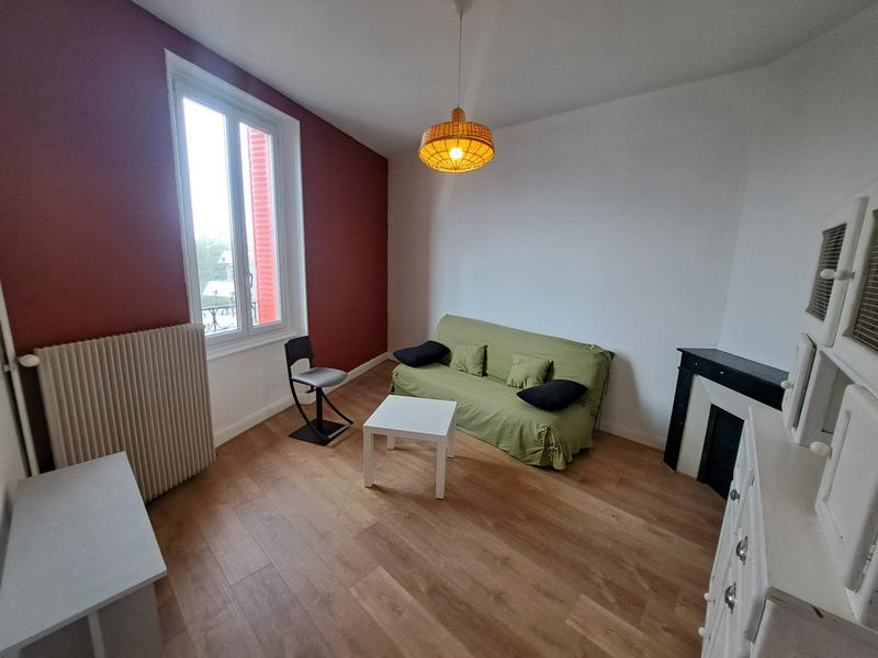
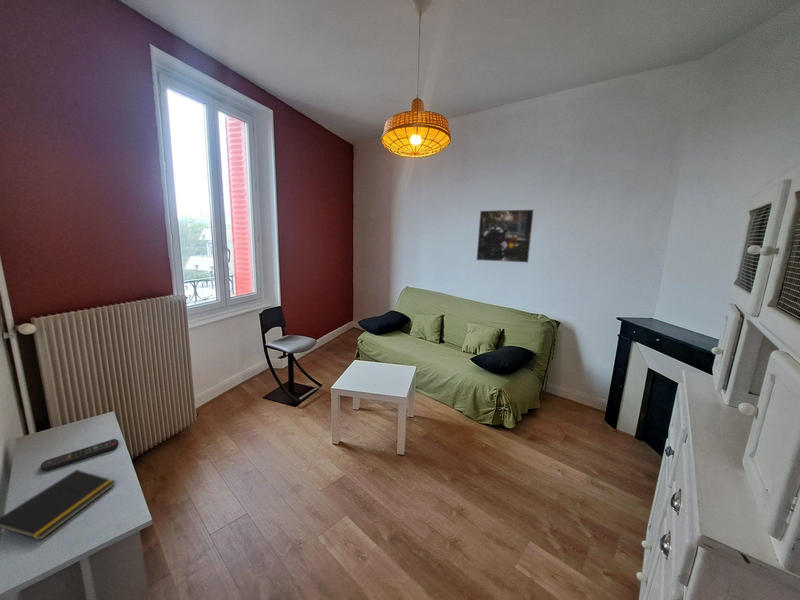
+ notepad [0,469,116,541]
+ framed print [475,208,535,264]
+ remote control [40,438,119,472]
